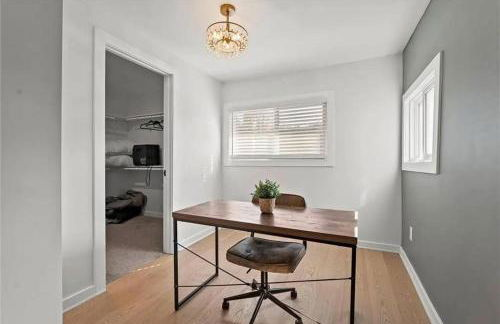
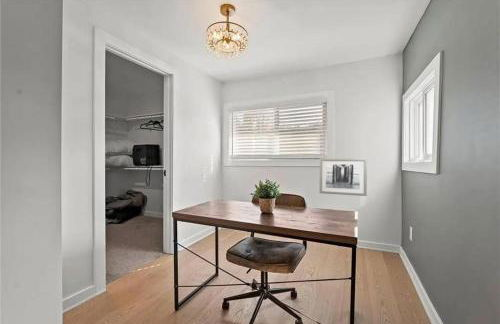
+ wall art [318,157,368,197]
